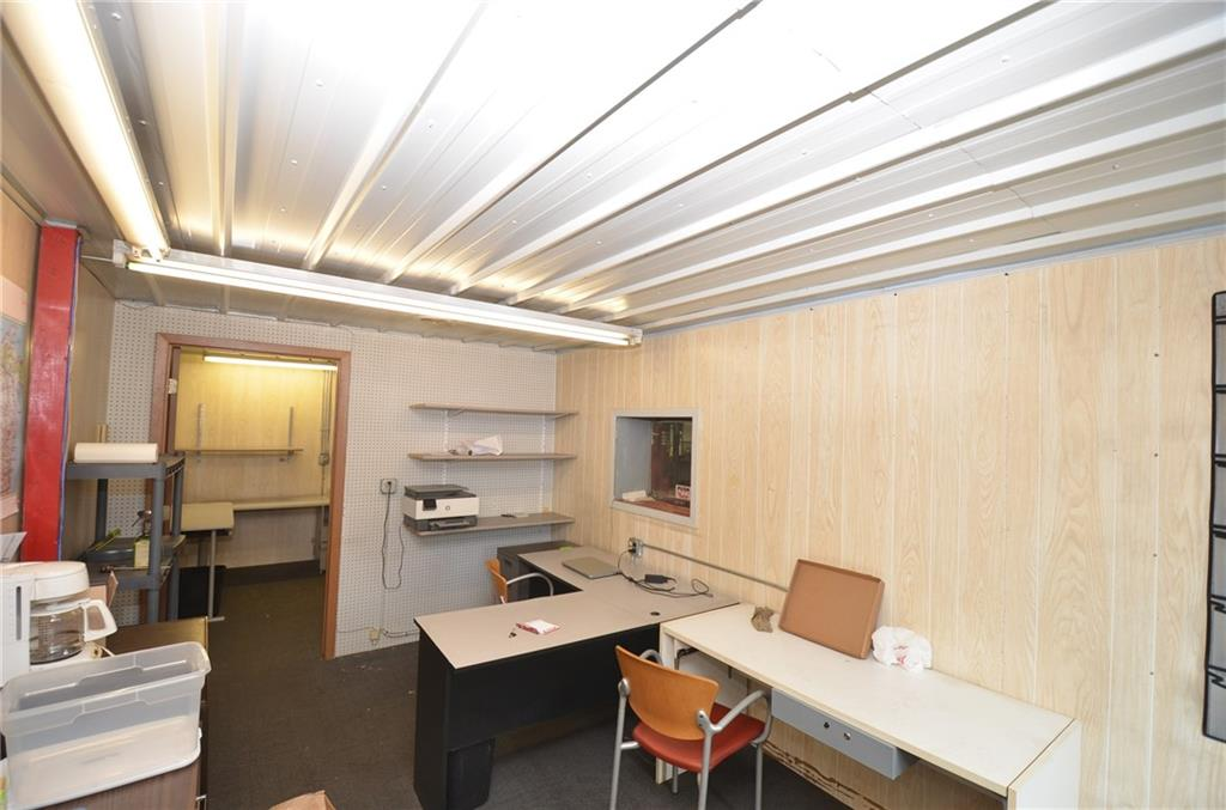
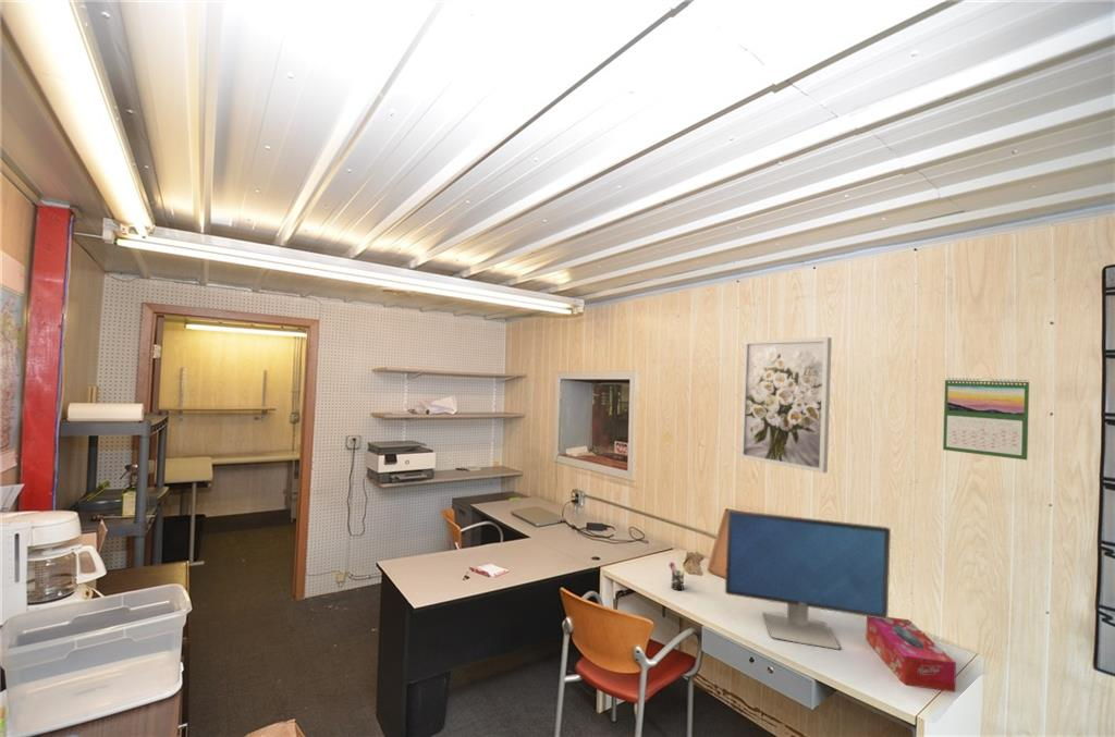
+ calendar [942,377,1030,460]
+ monitor [724,508,892,651]
+ pen holder [669,561,688,591]
+ tissue box [865,616,957,693]
+ wall art [739,336,833,475]
